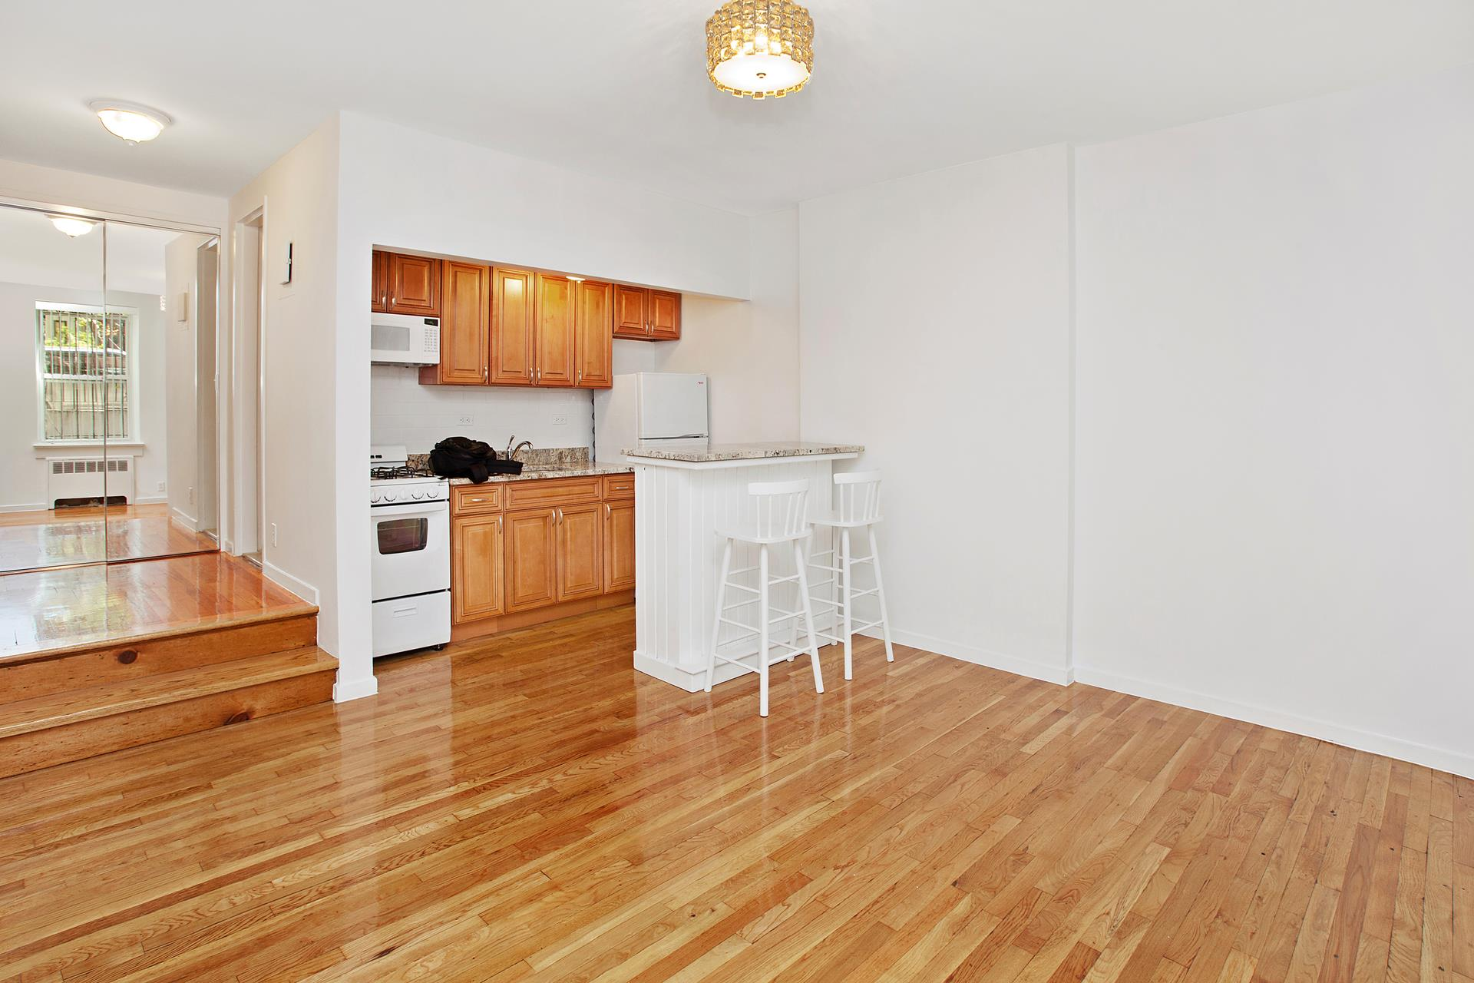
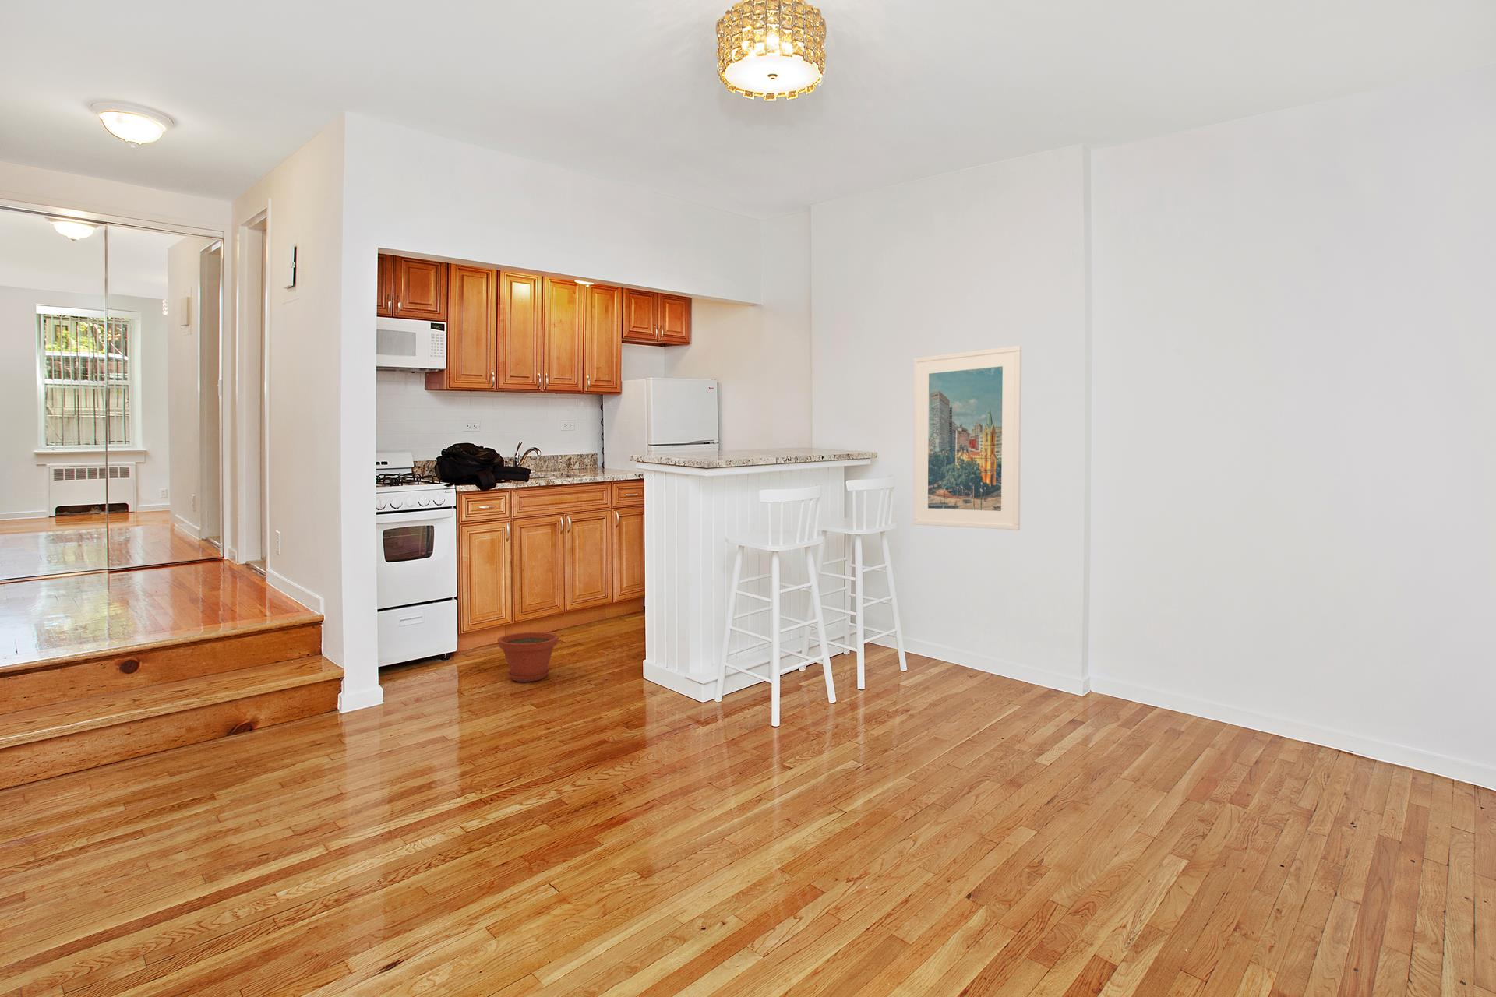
+ plant pot [498,632,560,682]
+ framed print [912,345,1022,531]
